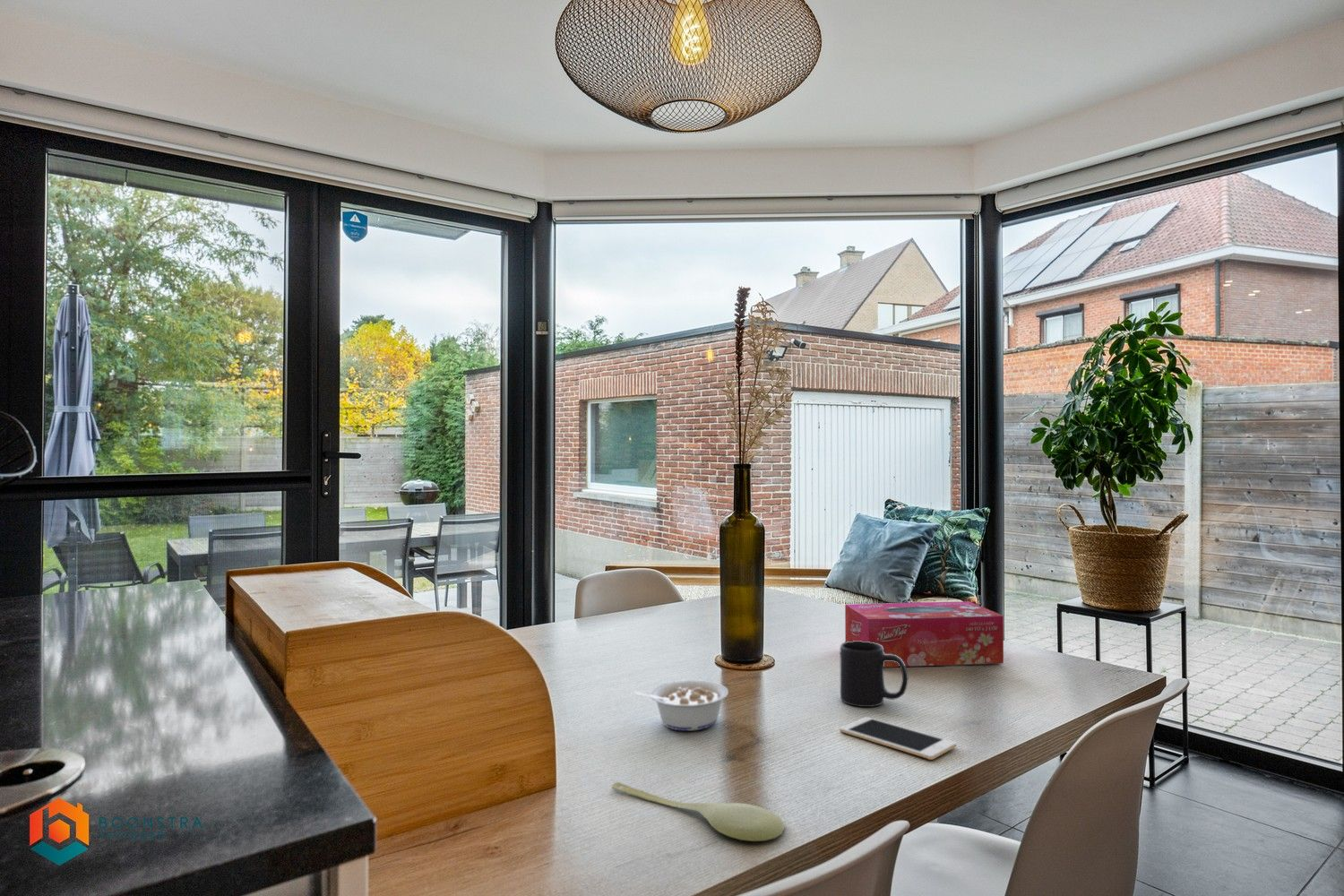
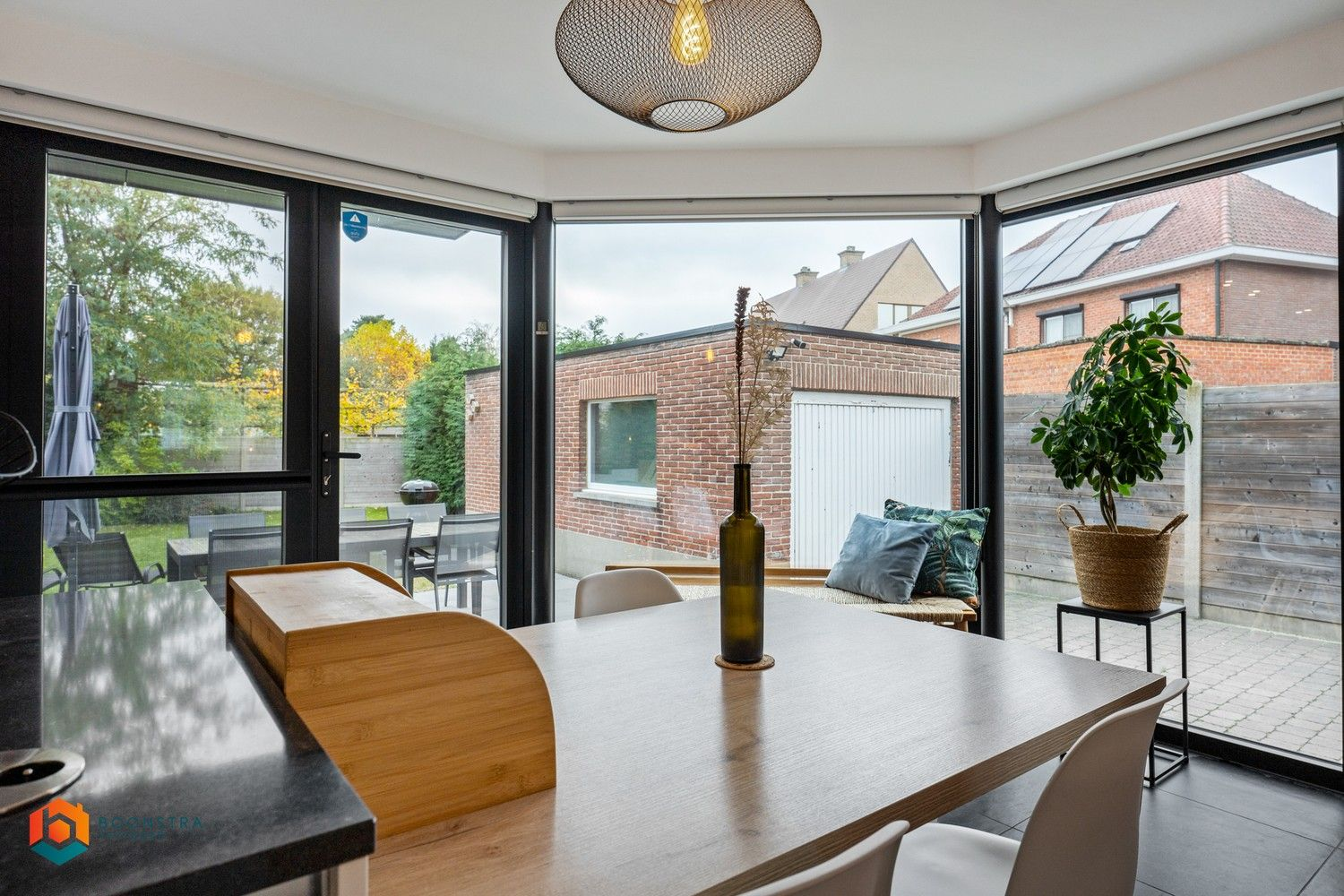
- legume [633,679,729,732]
- tissue box [844,600,1004,668]
- spoon [611,781,785,842]
- mug [840,641,909,708]
- cell phone [839,716,957,761]
